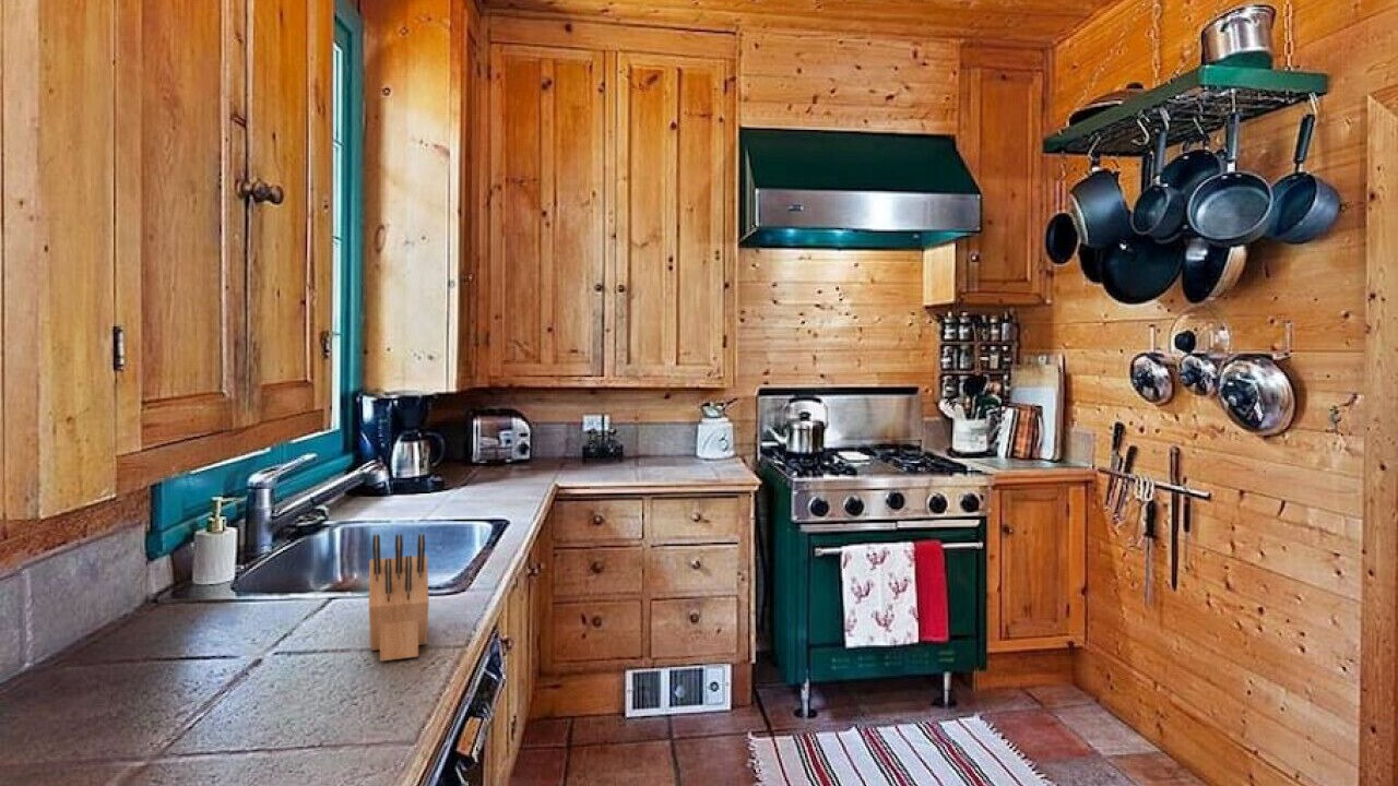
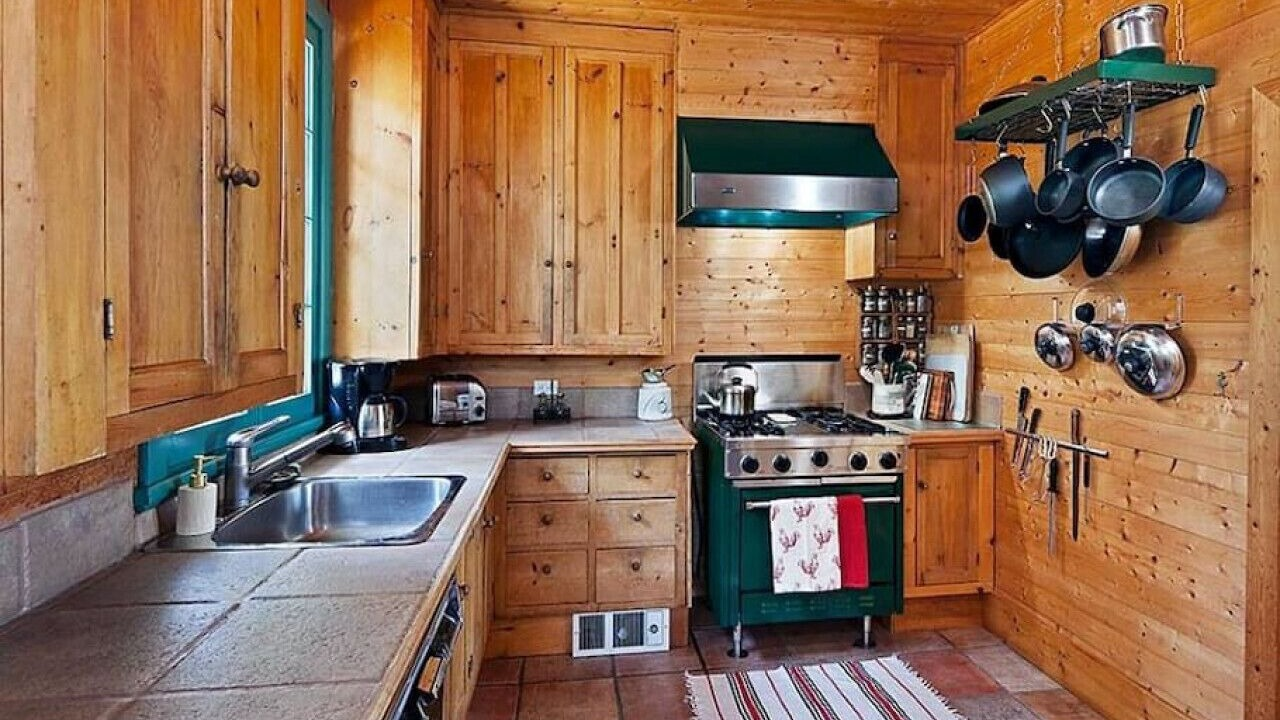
- knife block [368,533,430,663]
